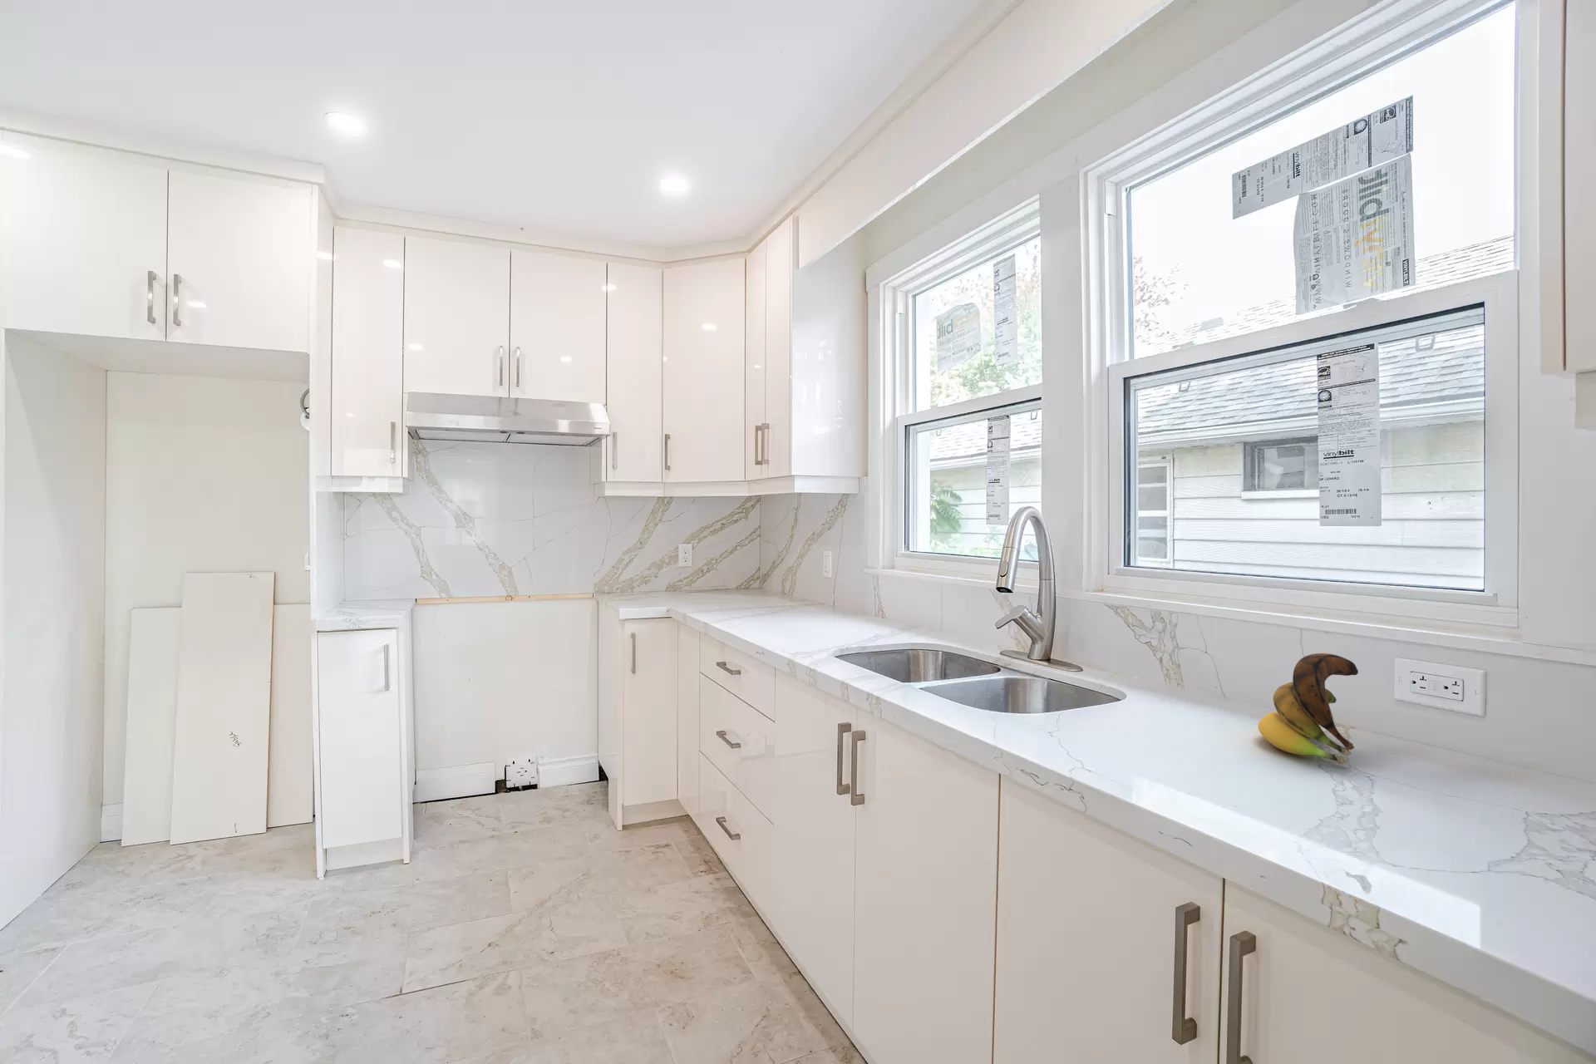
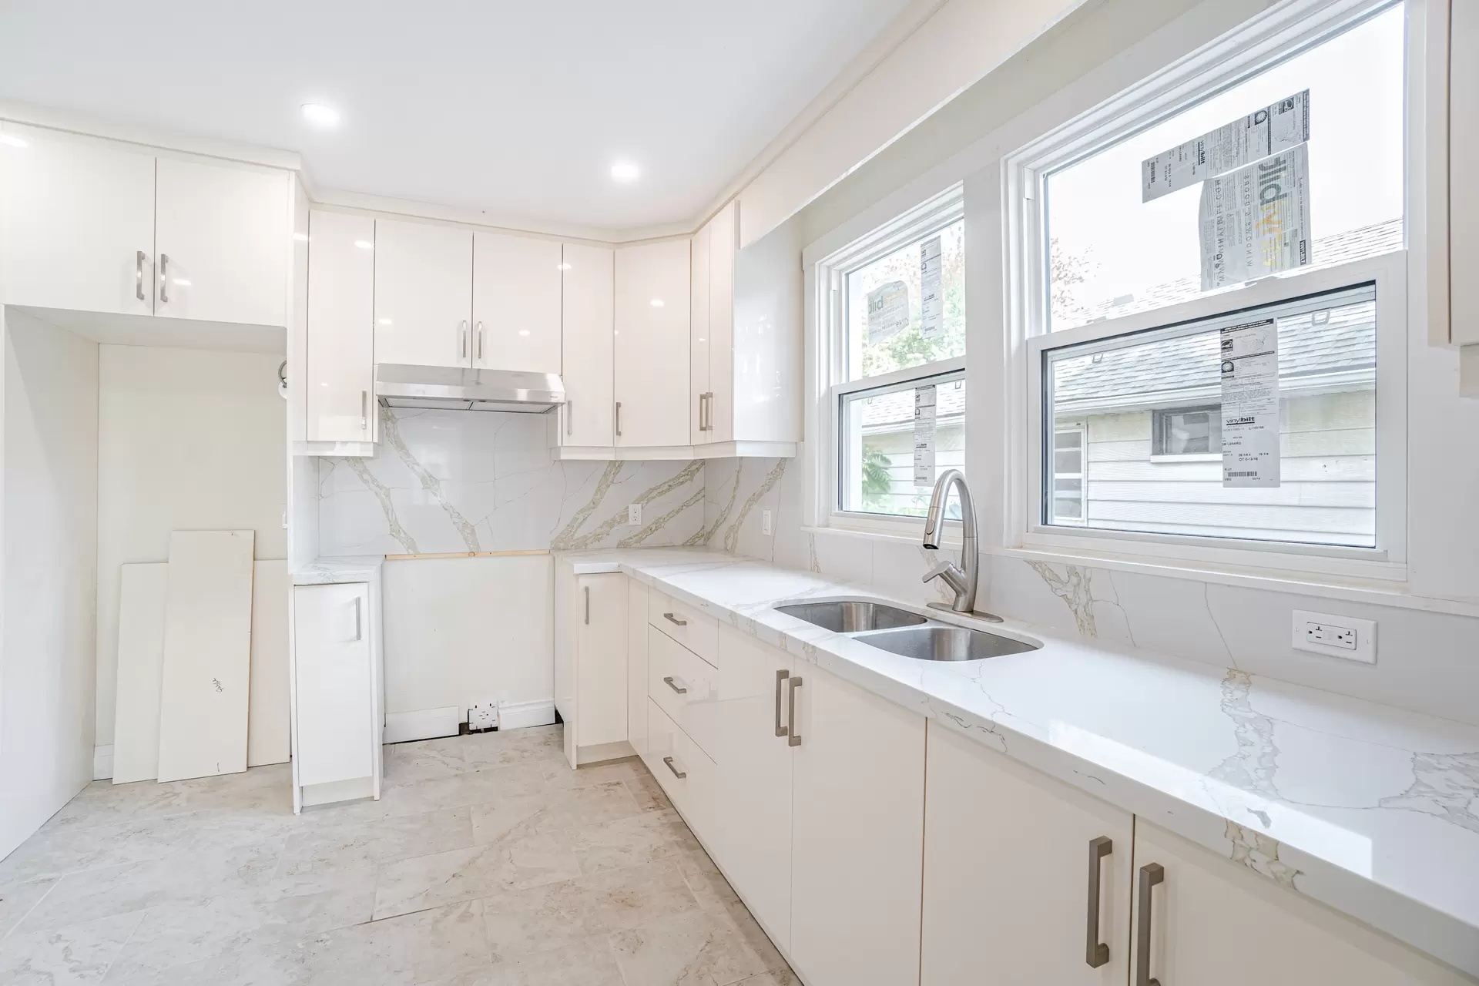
- banana [1256,652,1360,765]
